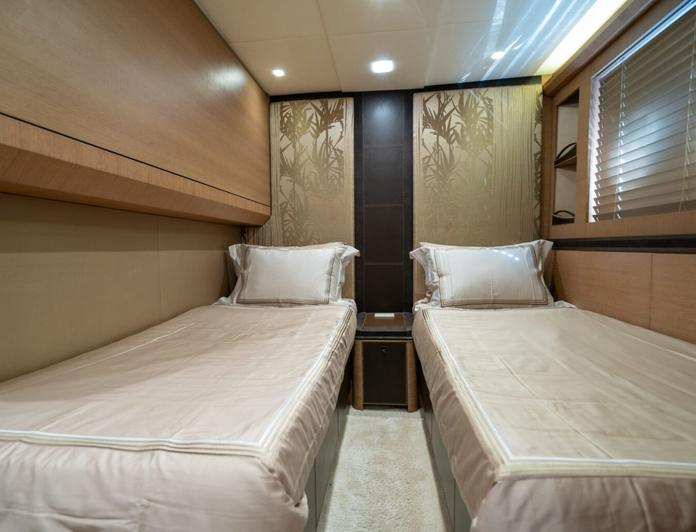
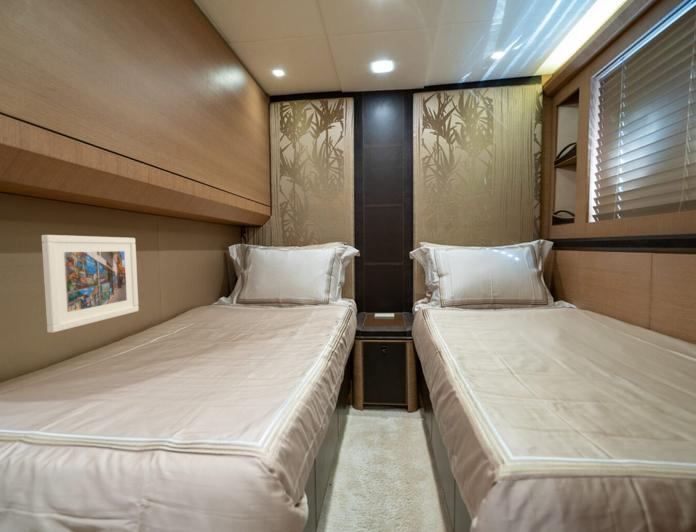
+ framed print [40,234,140,334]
